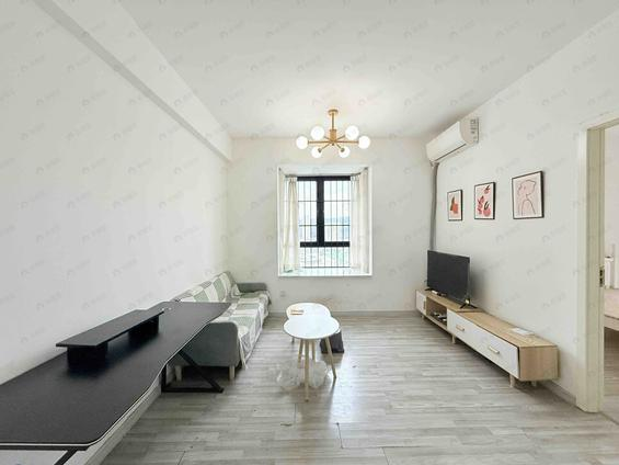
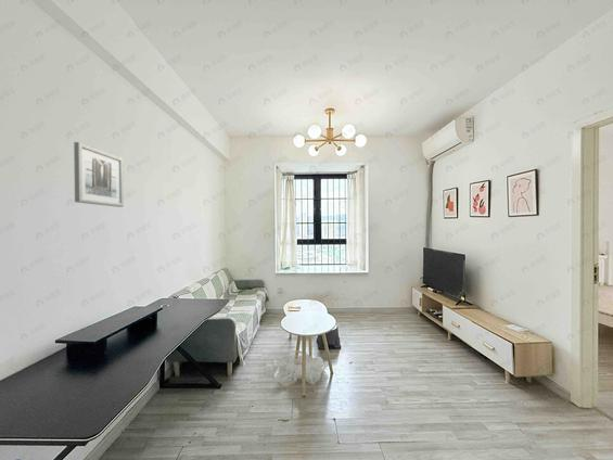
+ wall art [73,141,125,208]
